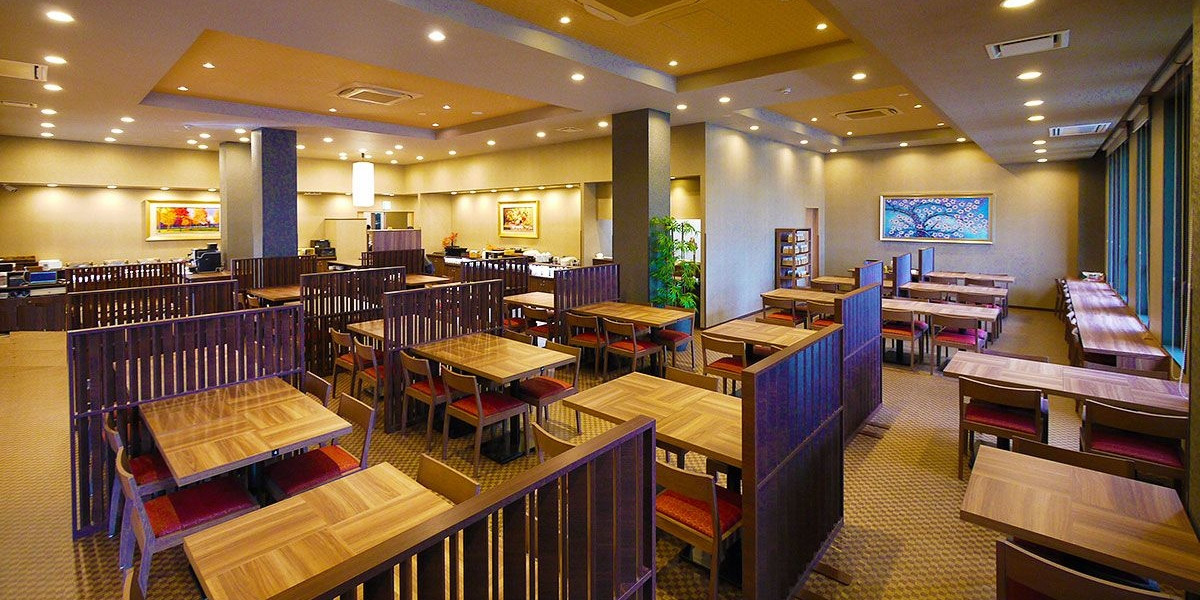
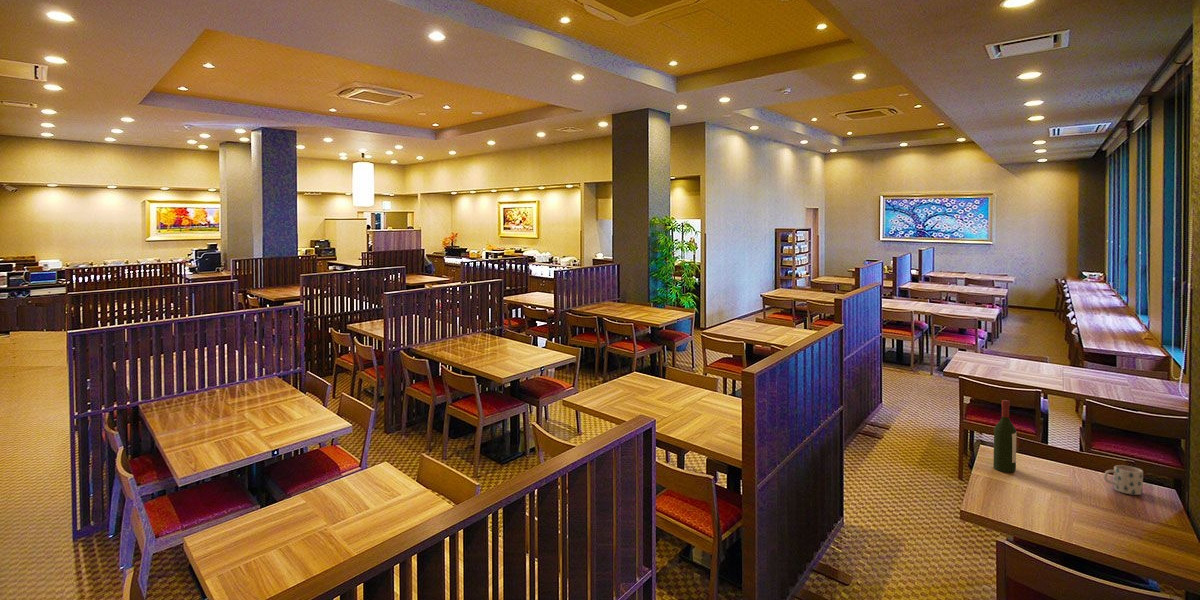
+ wine bottle [992,399,1017,473]
+ mug [1103,464,1144,496]
